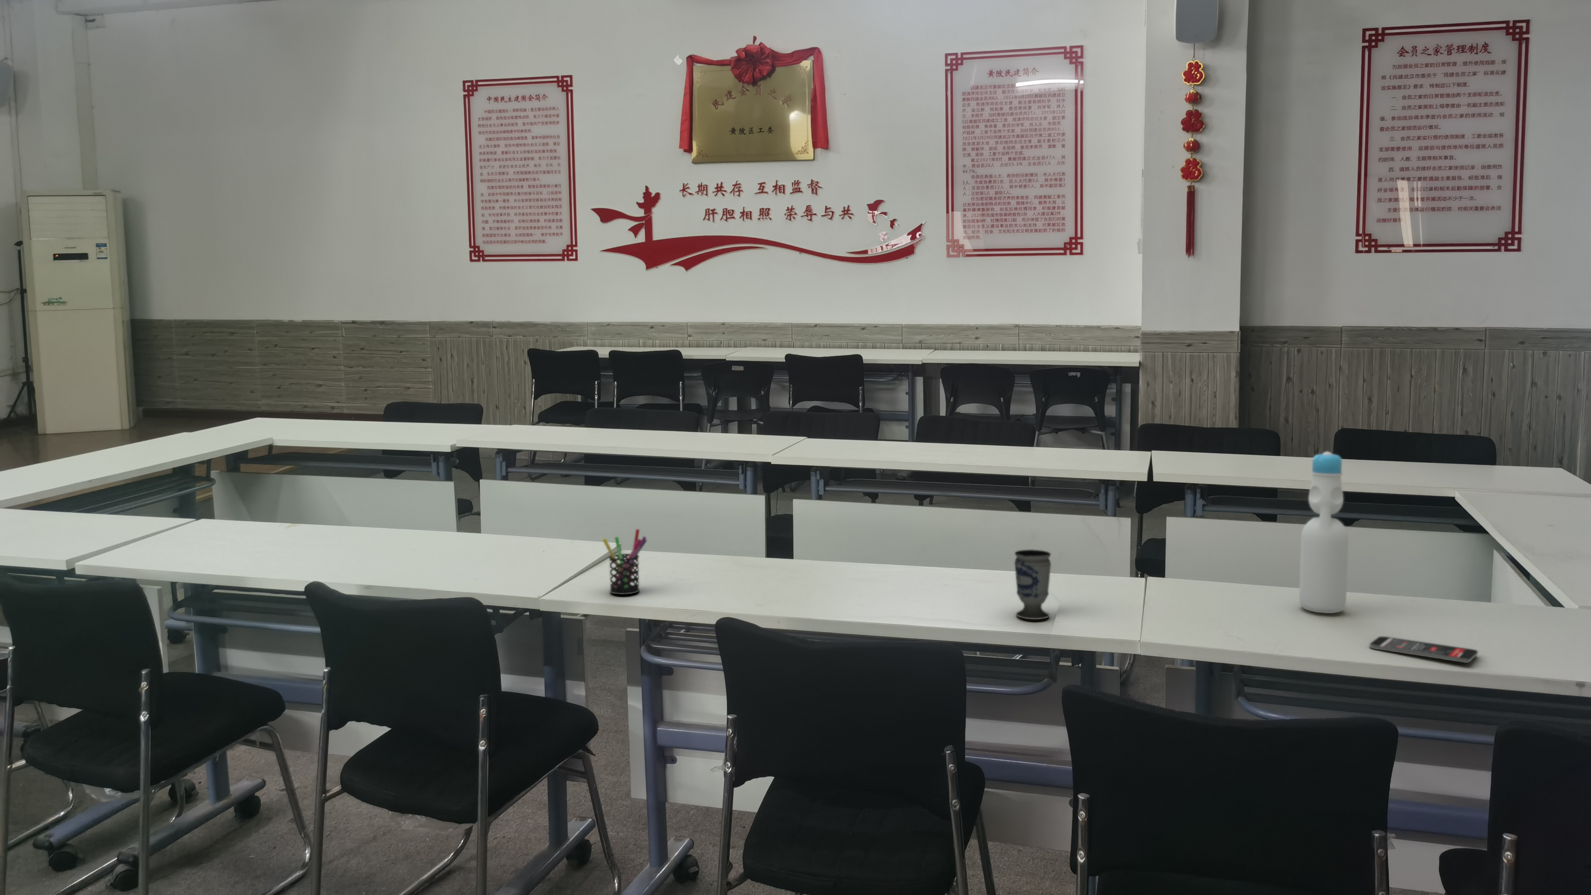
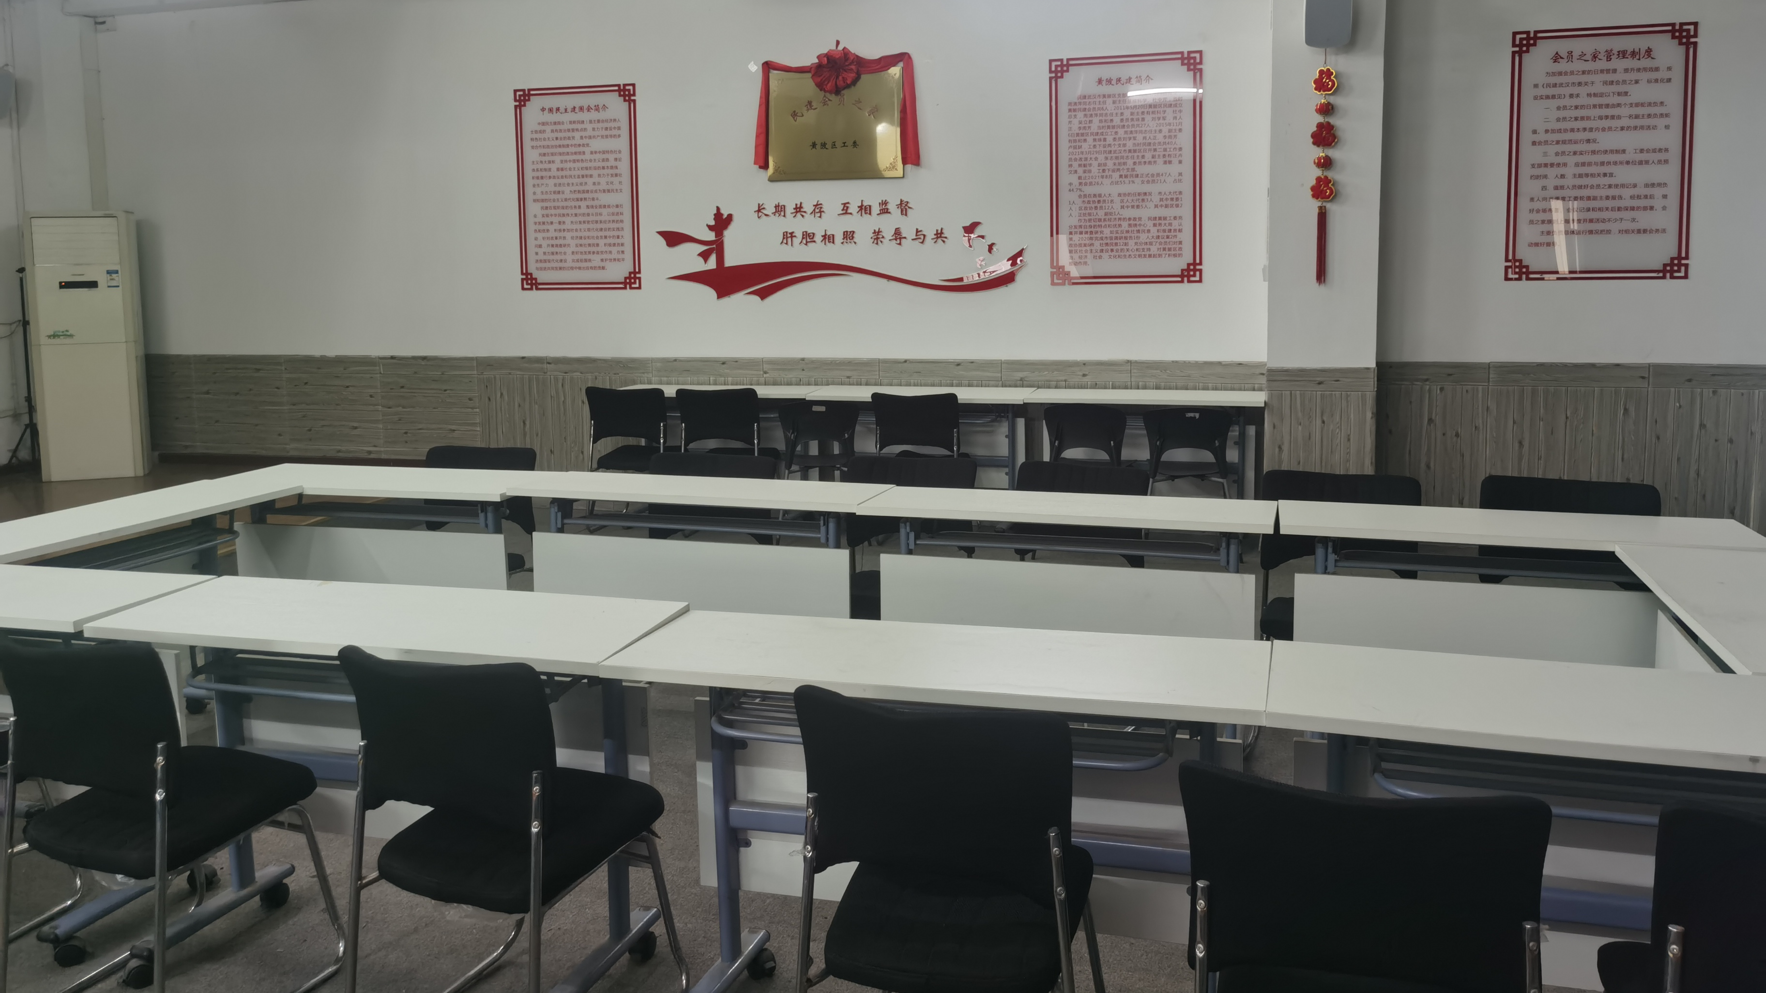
- pen holder [602,529,648,594]
- smartphone [1369,636,1478,663]
- bottle [1299,451,1348,614]
- cup [1014,549,1051,620]
